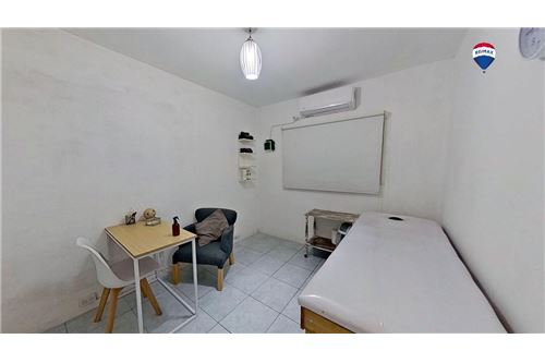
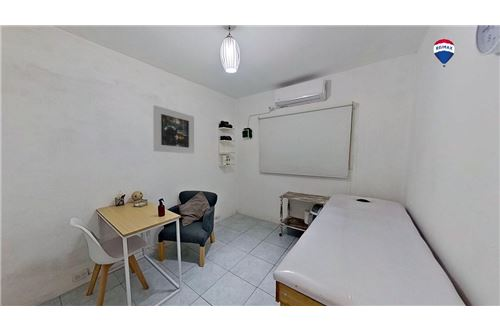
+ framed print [152,104,195,155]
